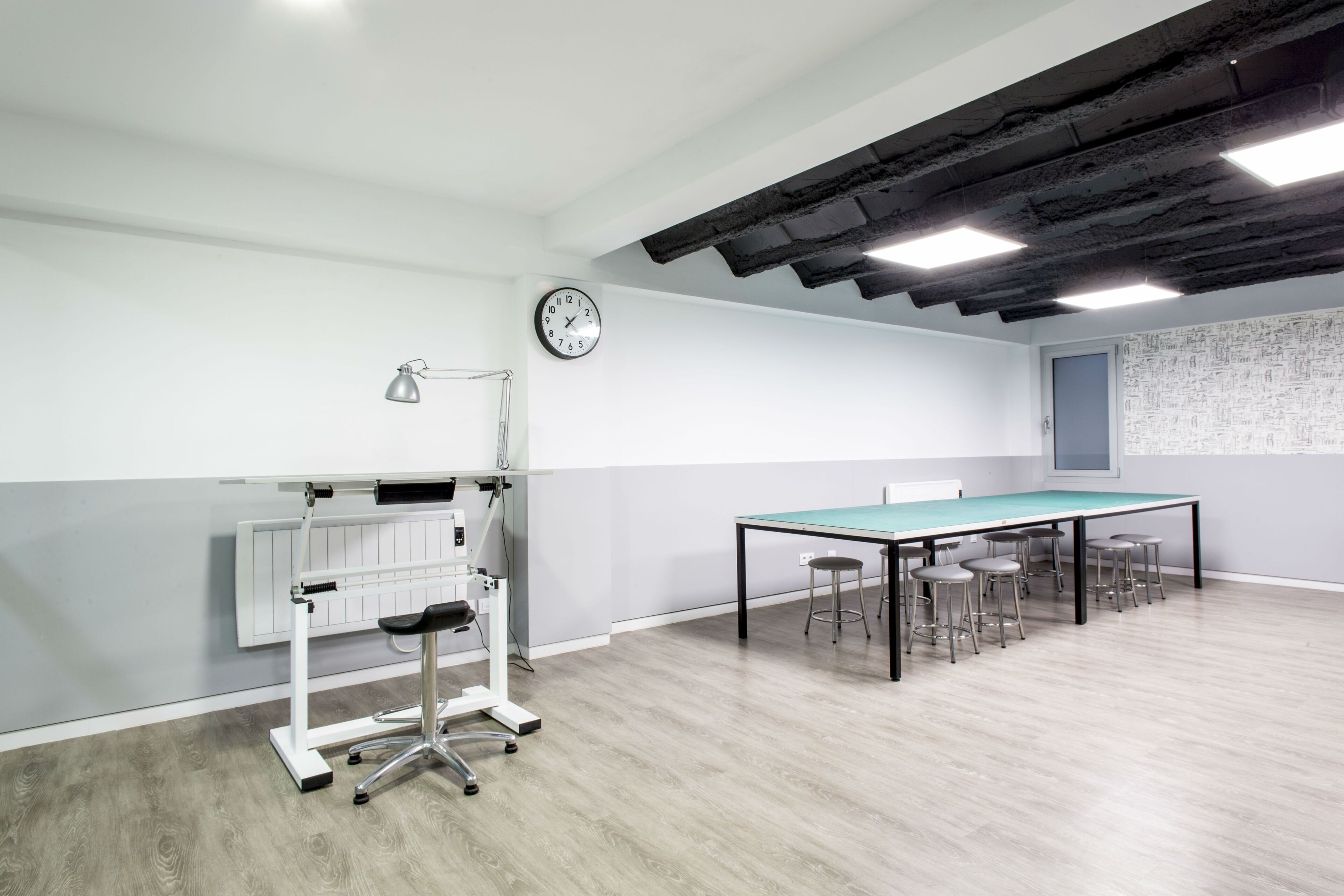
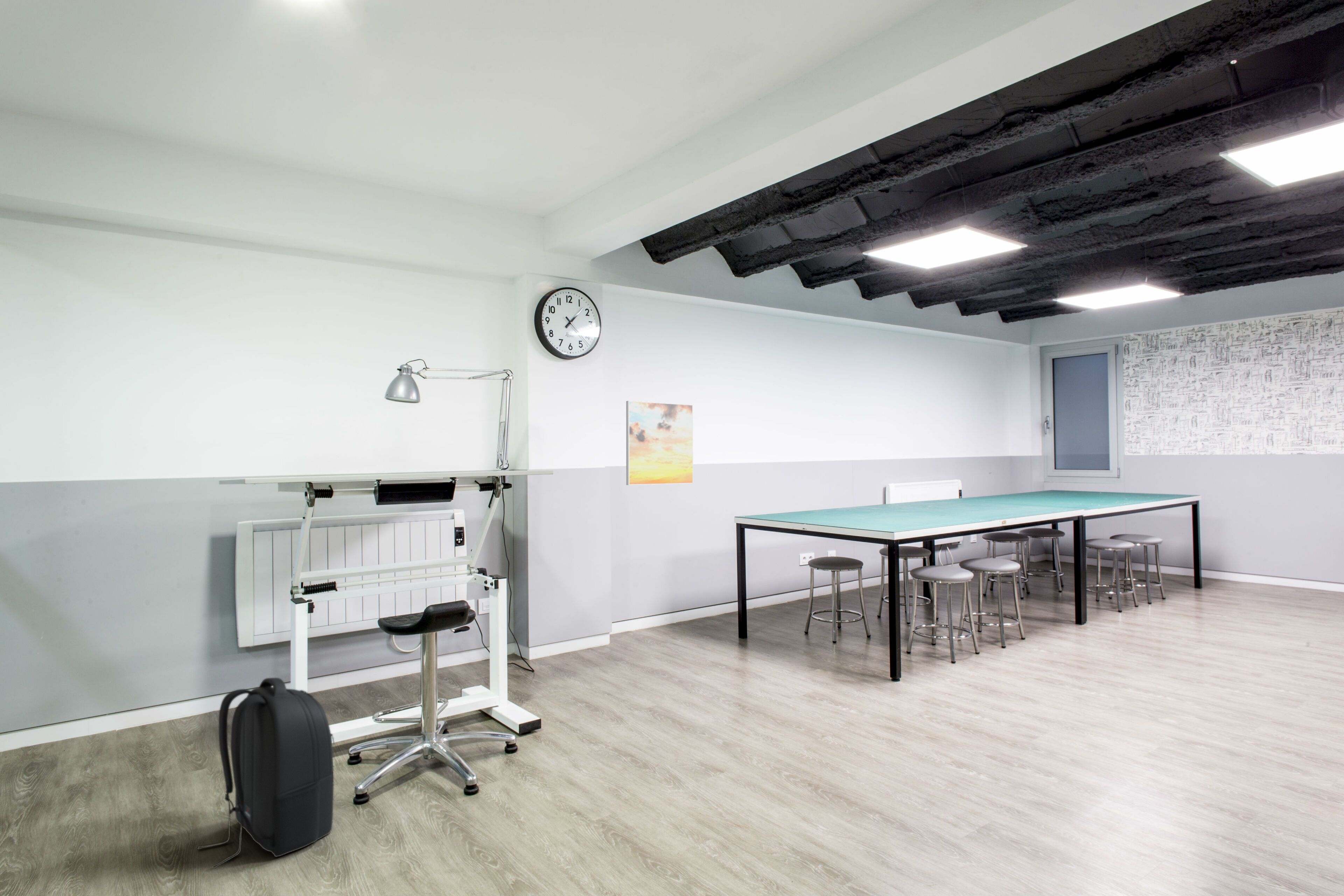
+ backpack [197,677,335,869]
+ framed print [626,400,694,485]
